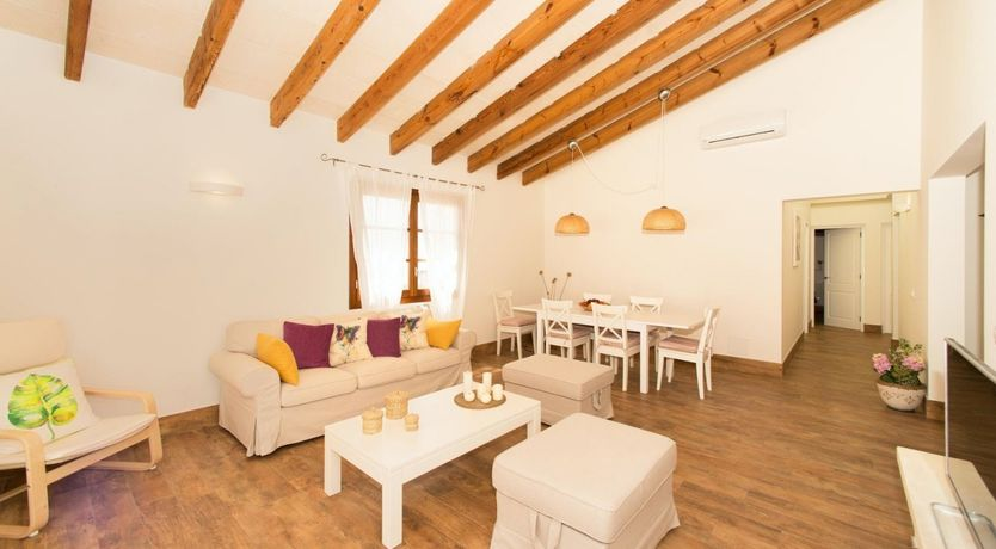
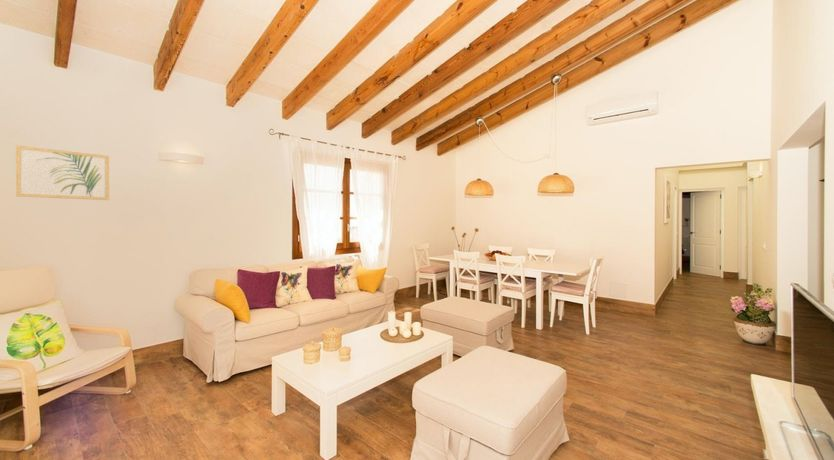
+ wall art [15,144,110,201]
